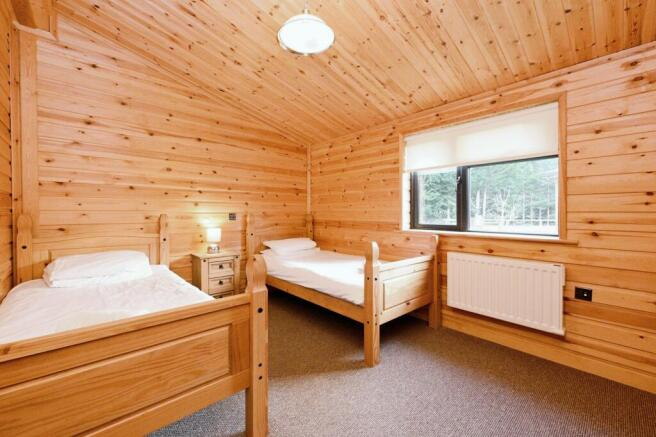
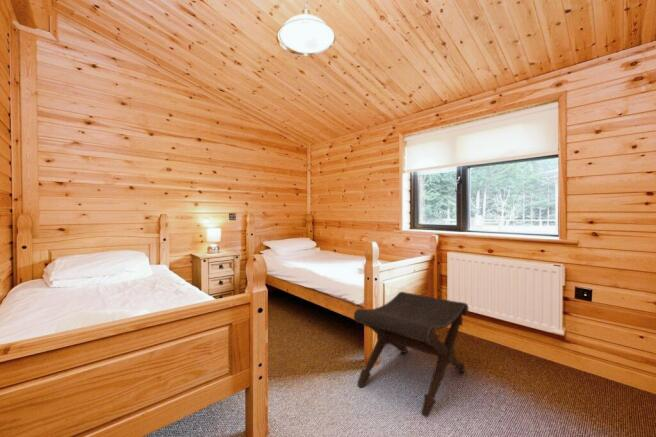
+ footstool [353,291,469,418]
